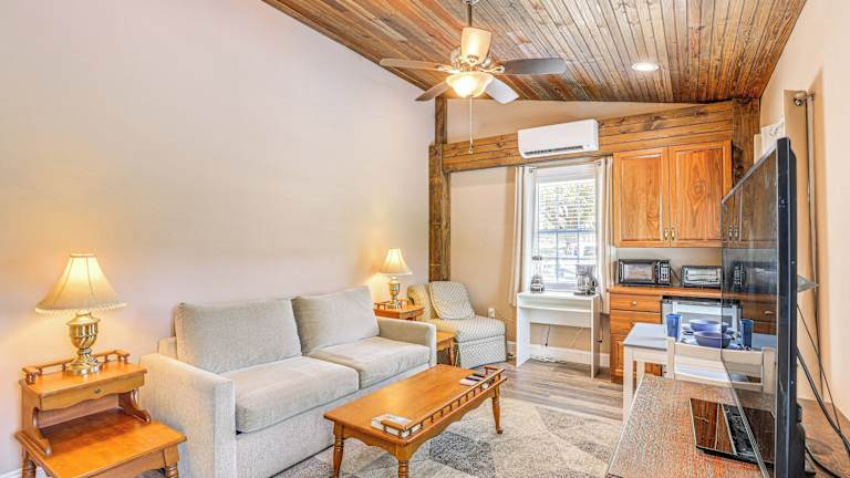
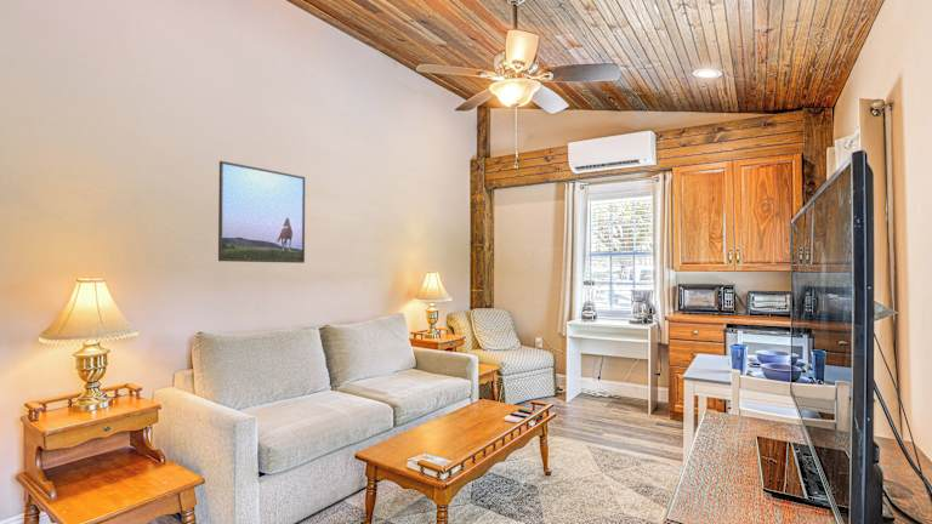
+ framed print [217,160,306,264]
